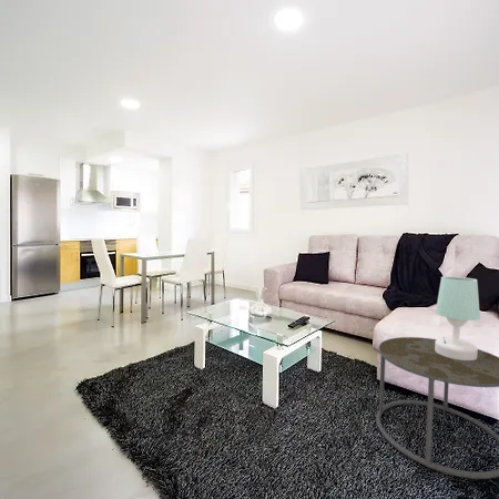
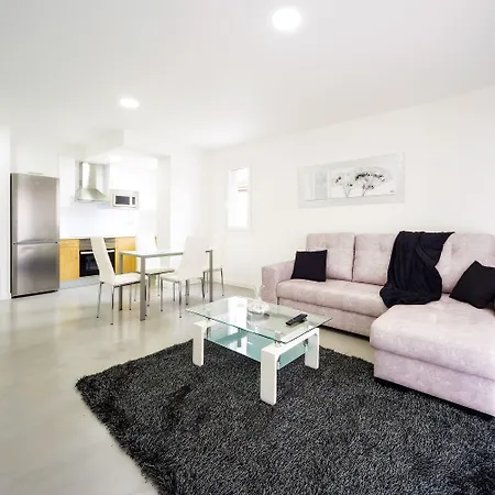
- side table [375,336,499,480]
- table lamp [435,276,481,360]
